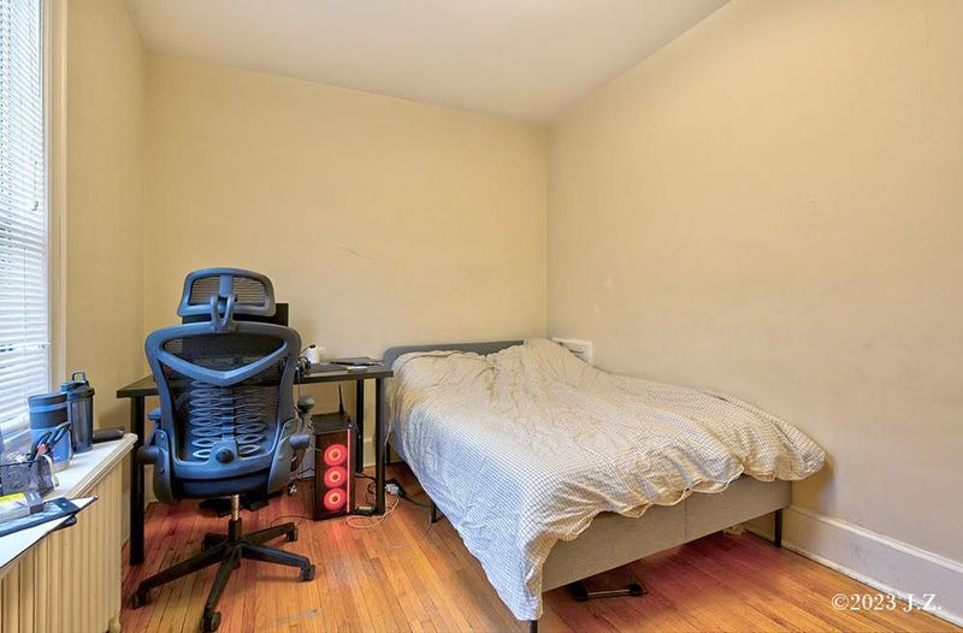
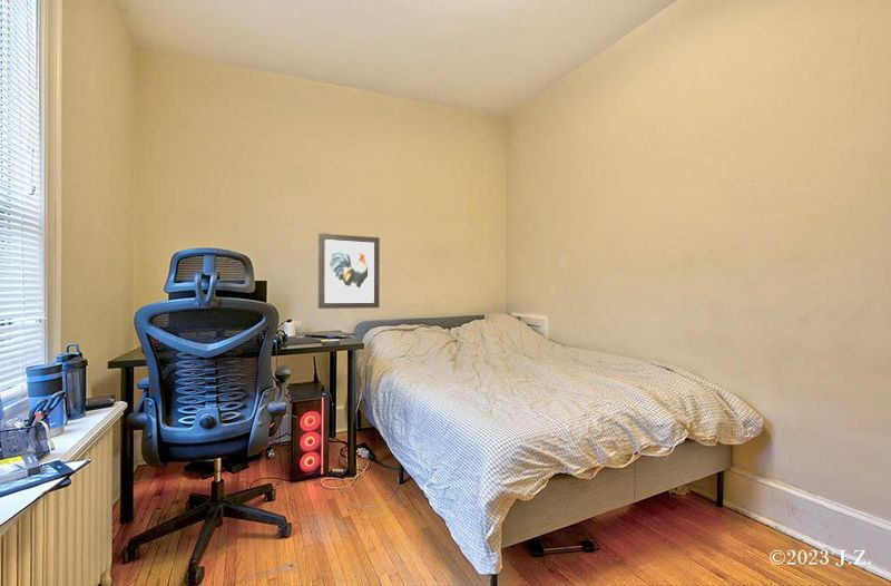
+ wall art [317,233,381,310]
